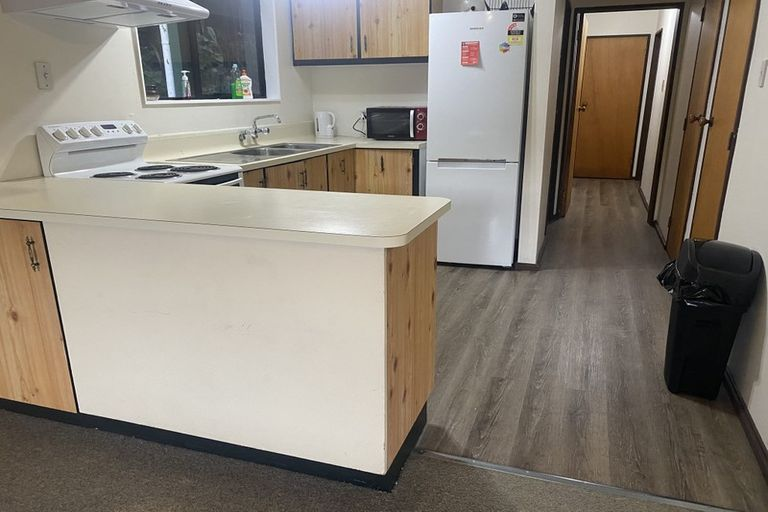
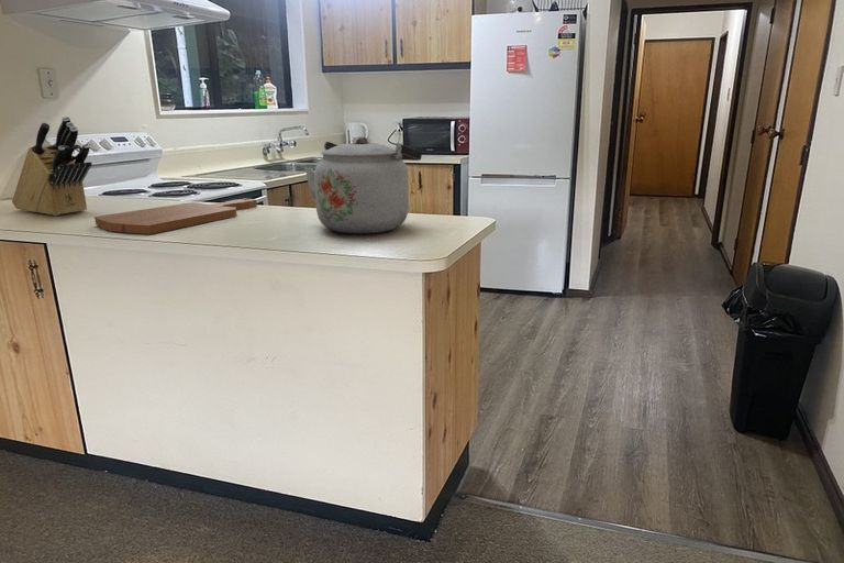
+ knife block [11,115,93,217]
+ kettle [303,135,423,235]
+ cutting board [93,198,258,235]
